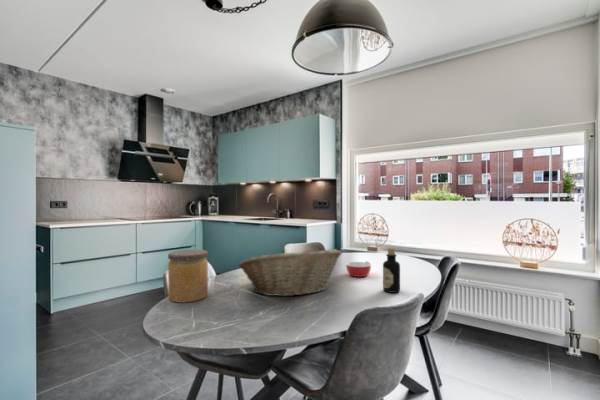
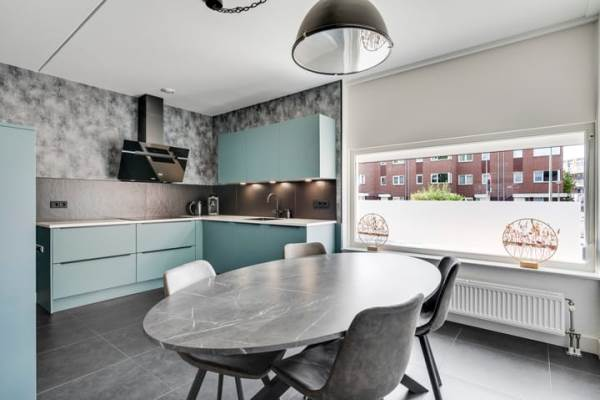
- jar [167,248,209,304]
- fruit basket [237,248,343,297]
- bottle [382,247,401,294]
- bowl [345,260,372,278]
